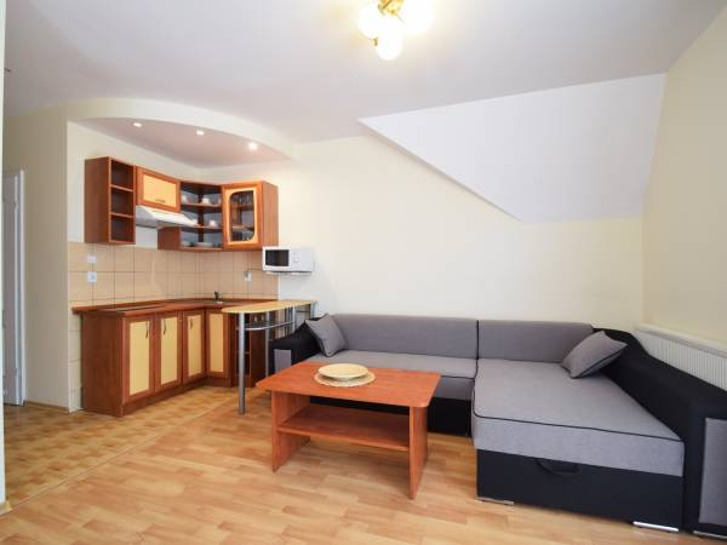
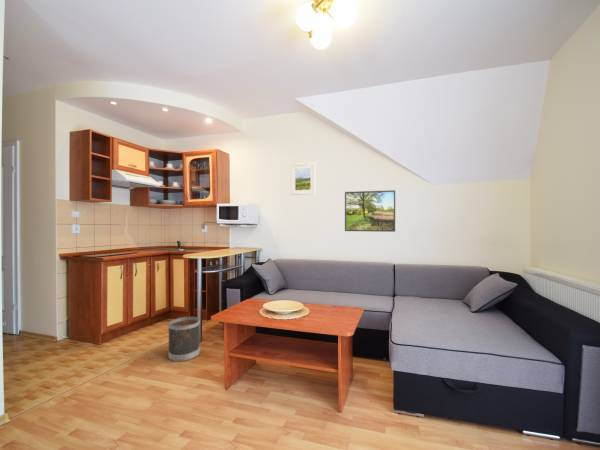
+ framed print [290,162,316,196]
+ wastebasket [167,316,201,363]
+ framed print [344,189,396,233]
